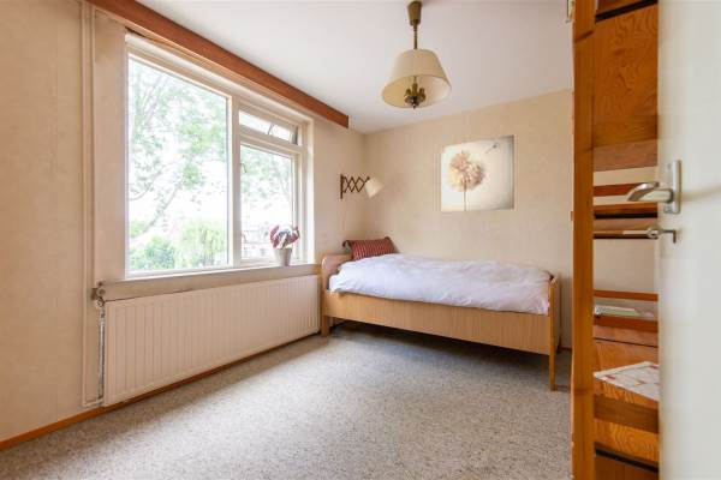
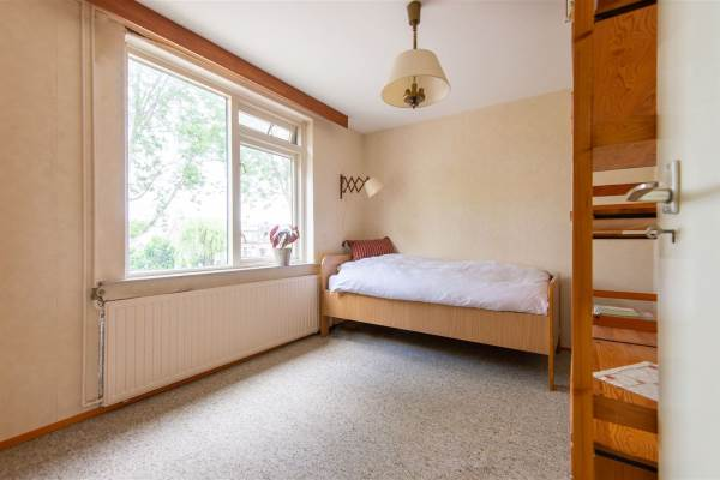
- wall art [440,133,516,214]
